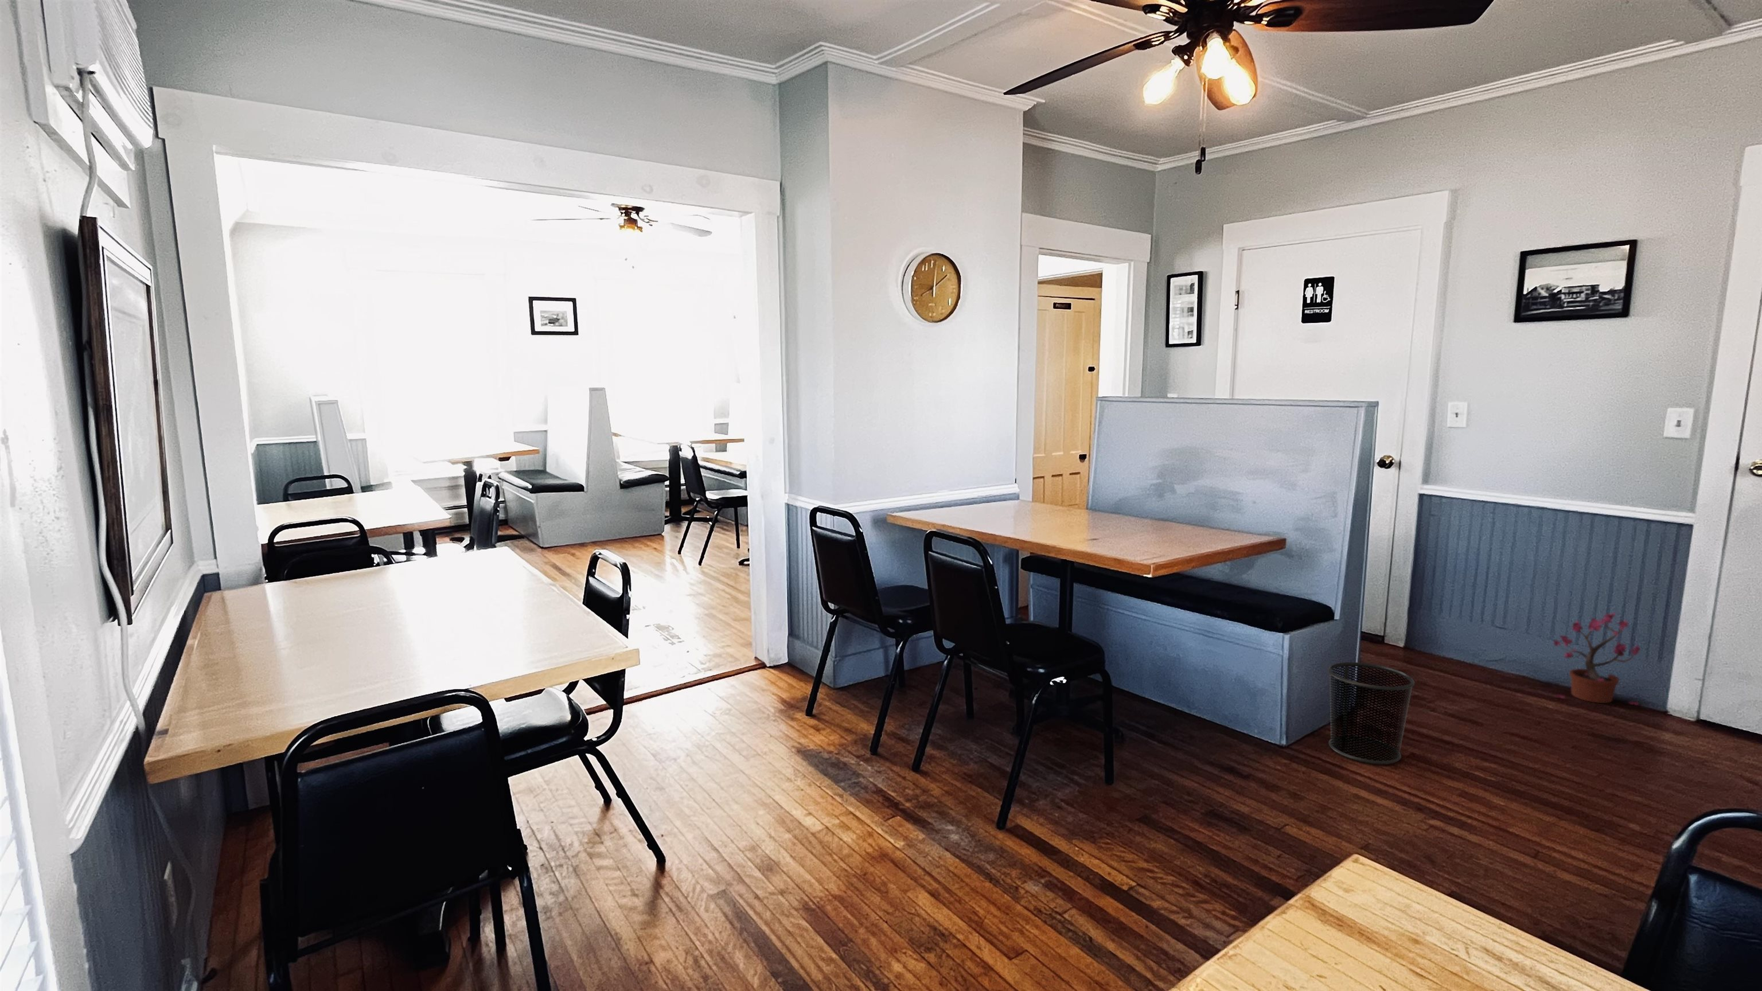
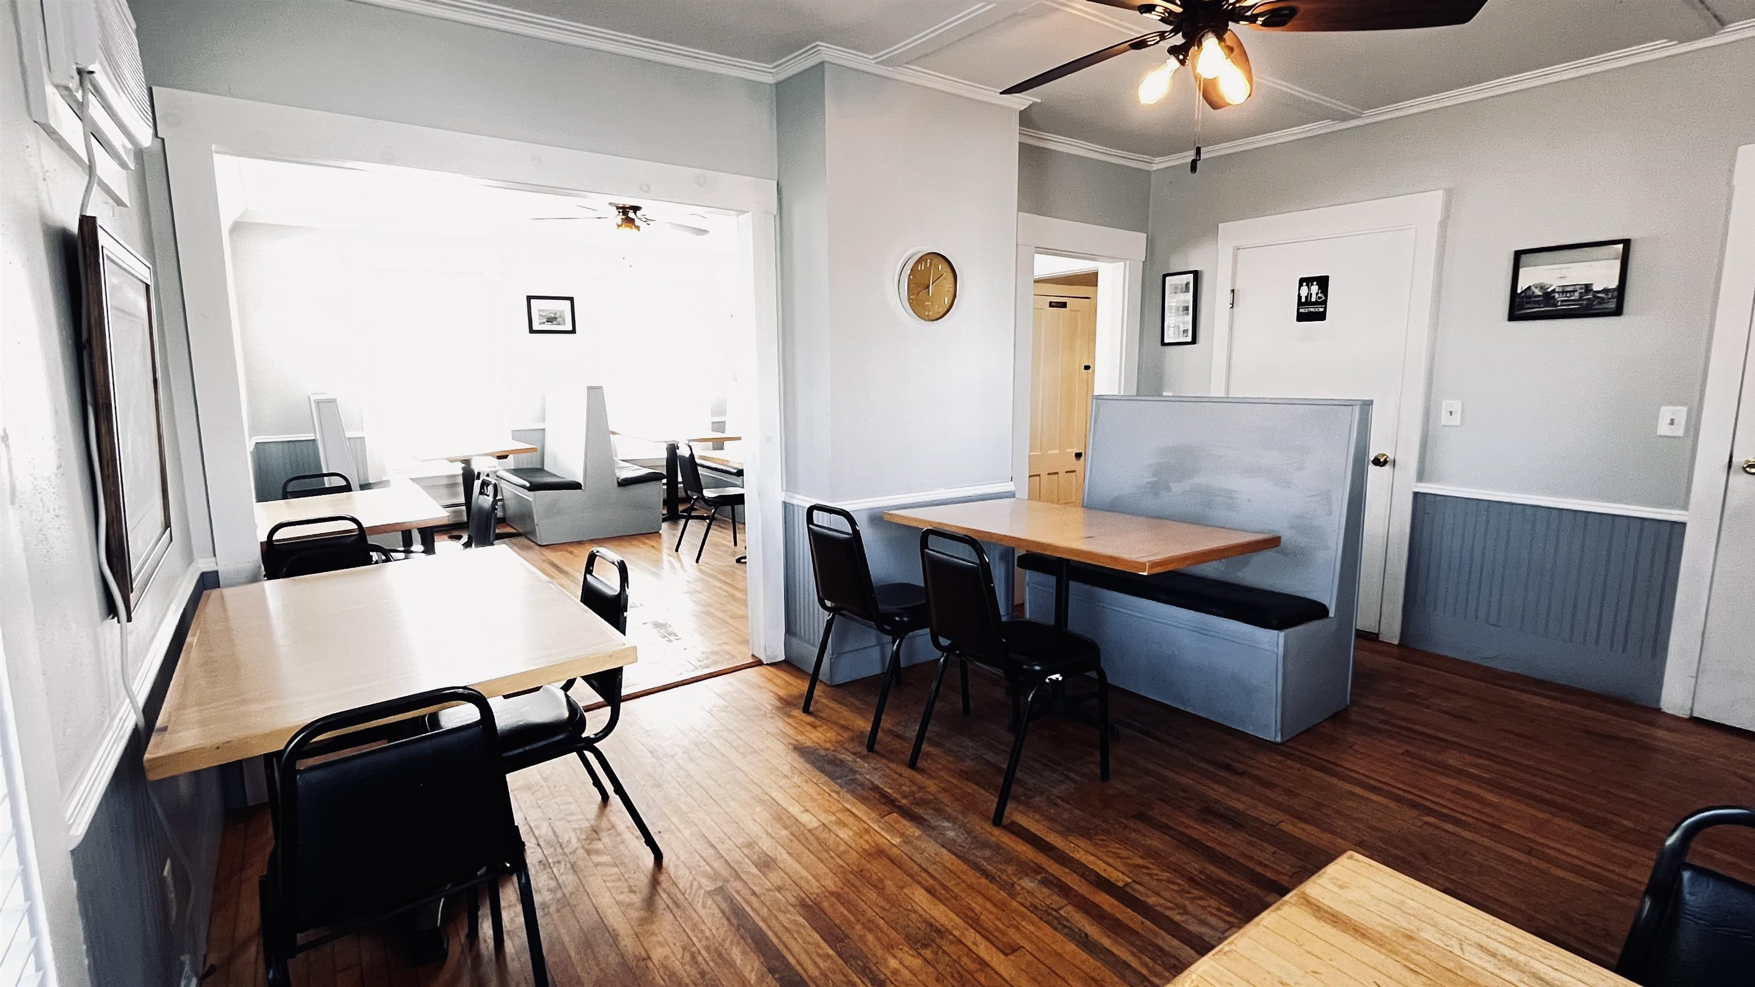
- waste bin [1328,662,1416,765]
- potted plant [1553,612,1641,705]
